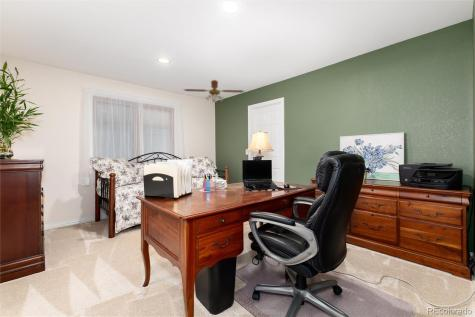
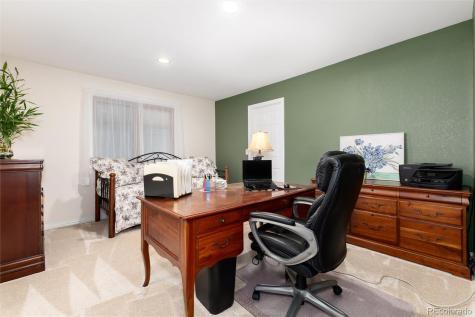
- ceiling fan [183,79,246,104]
